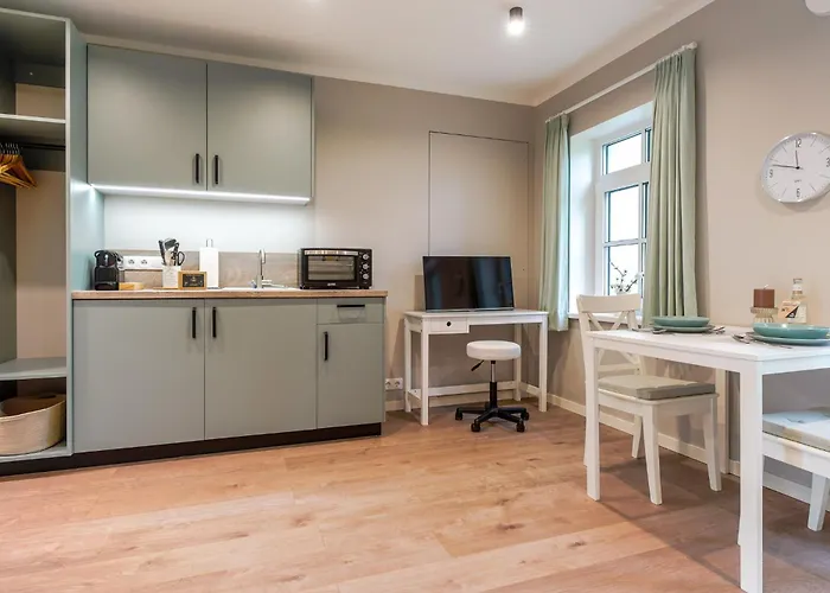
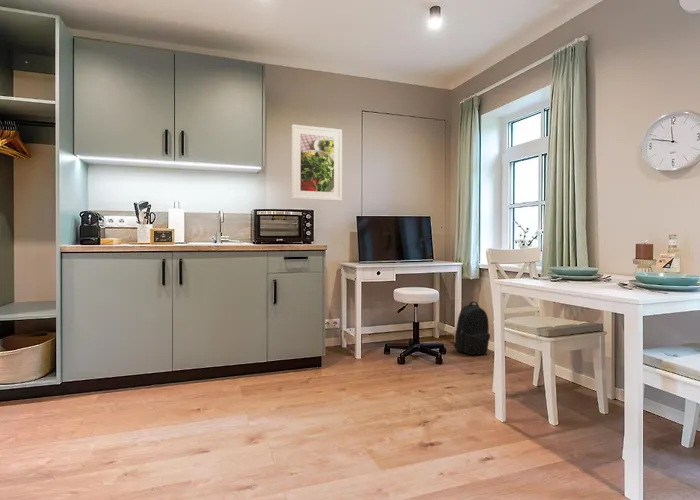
+ backpack [453,300,491,356]
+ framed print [291,124,343,202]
